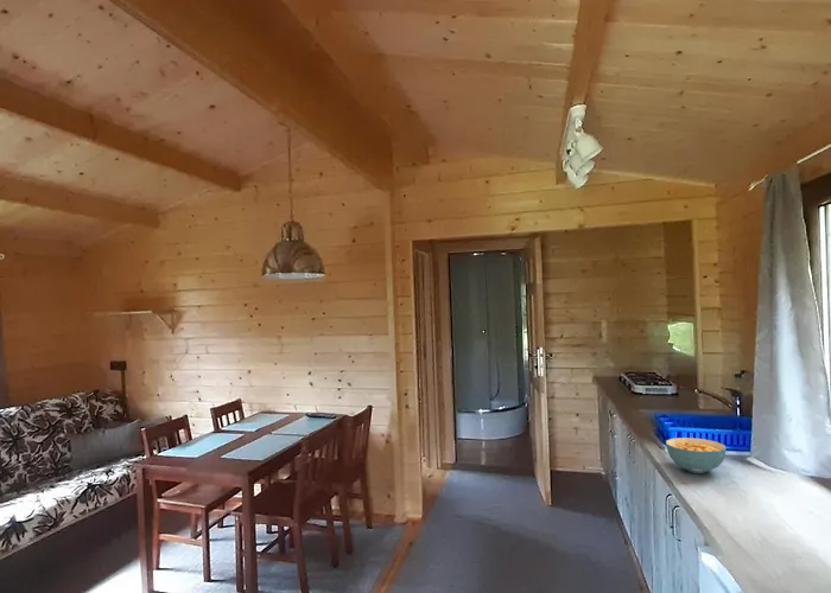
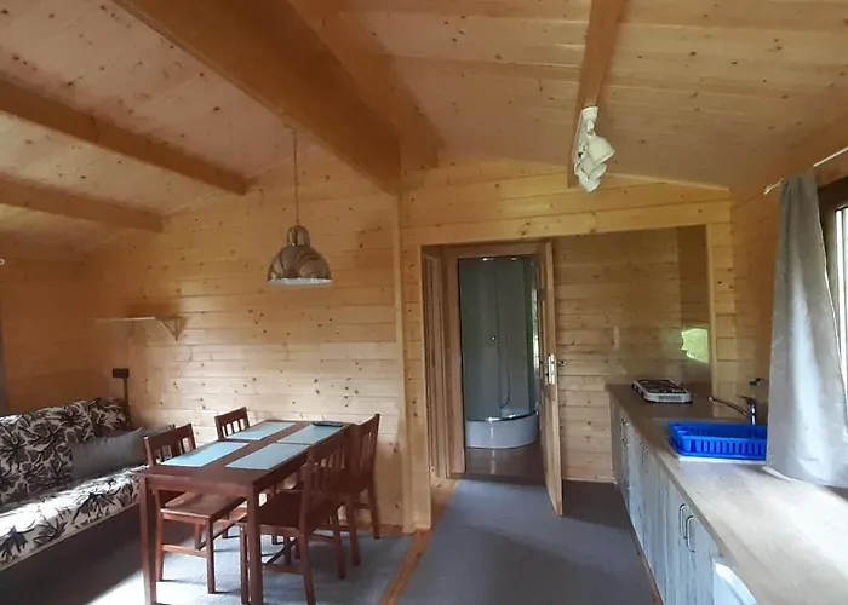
- cereal bowl [665,436,728,474]
